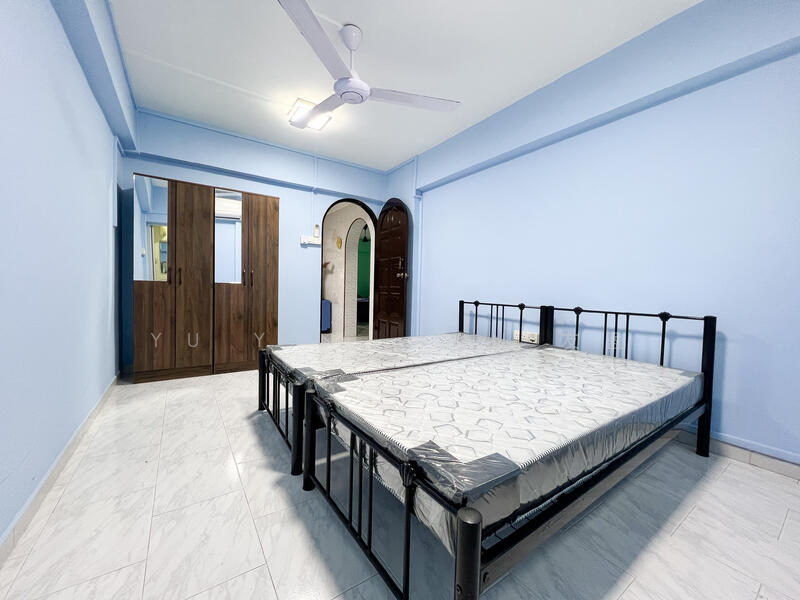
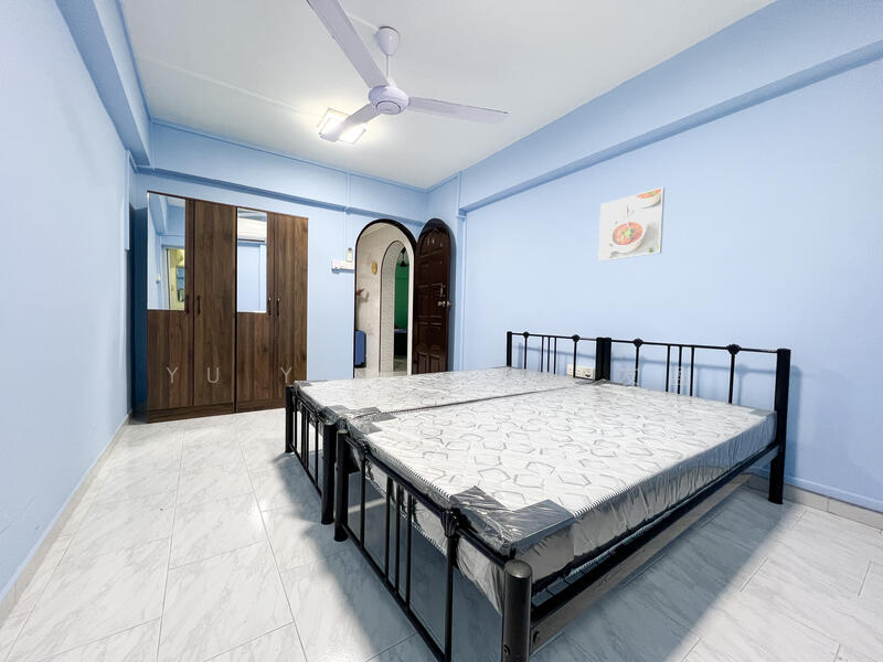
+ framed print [597,186,666,263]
